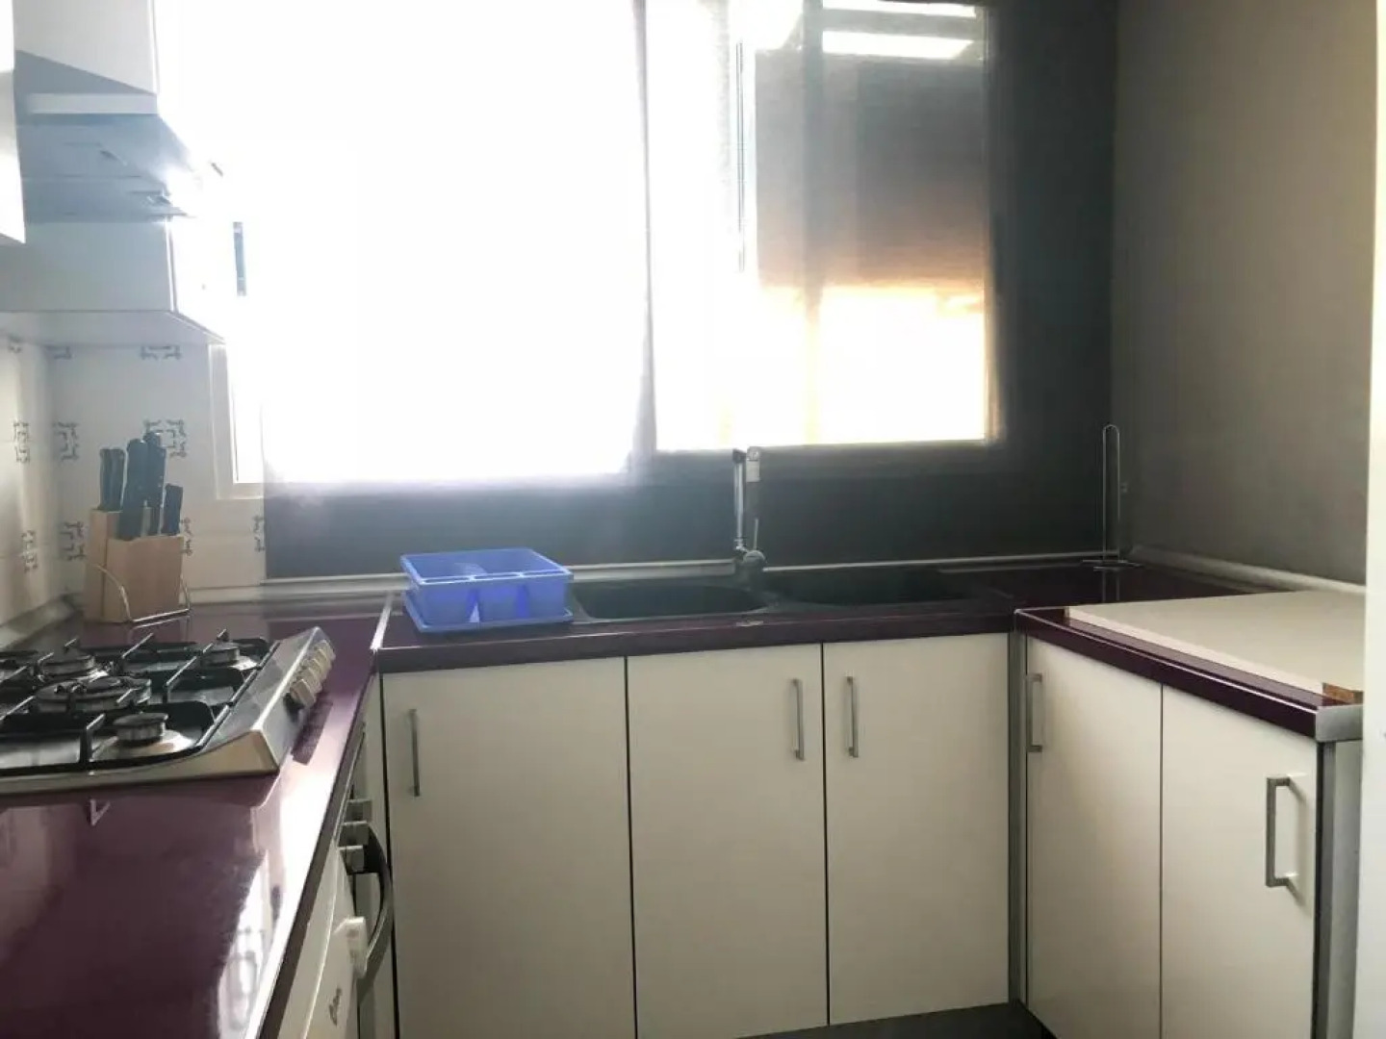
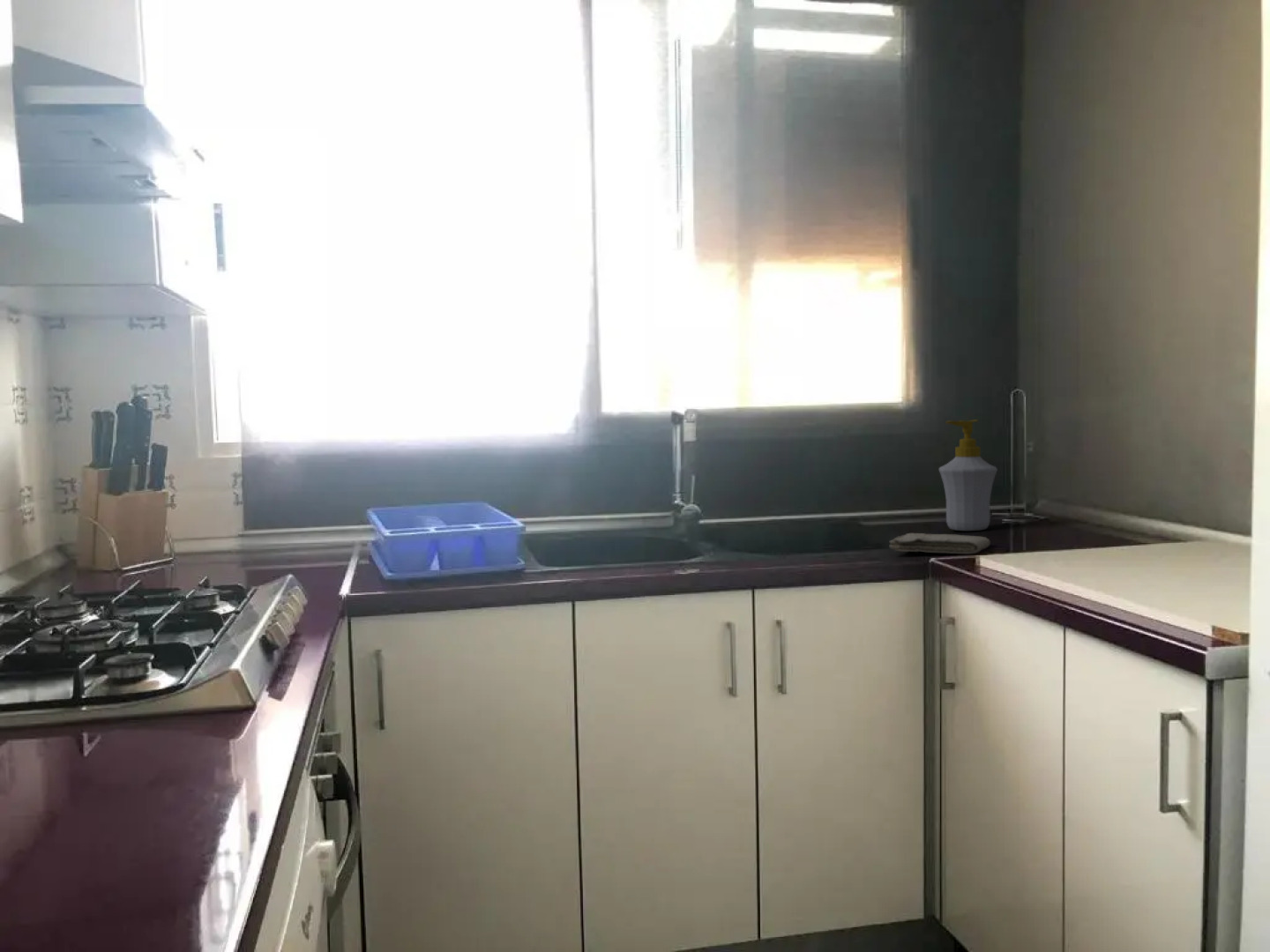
+ soap bottle [938,419,998,532]
+ washcloth [888,532,991,555]
